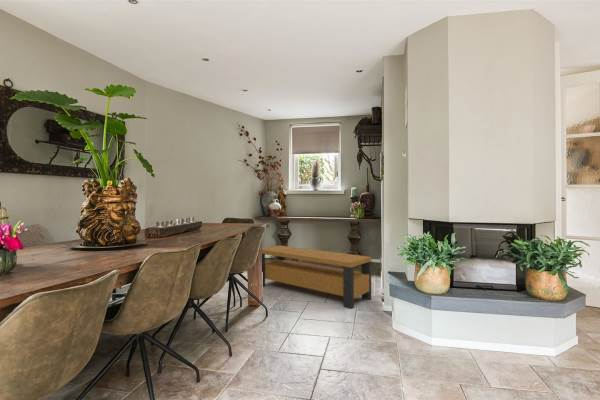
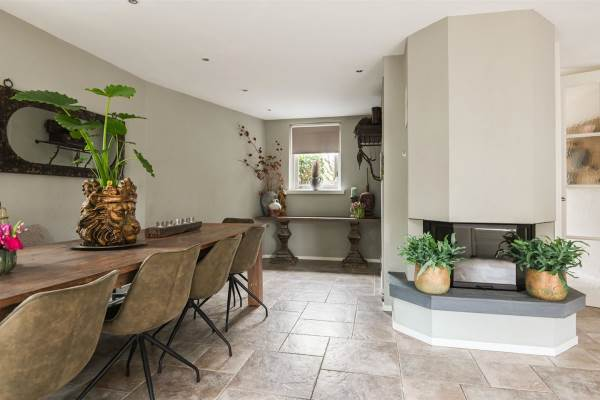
- bench [261,244,372,310]
